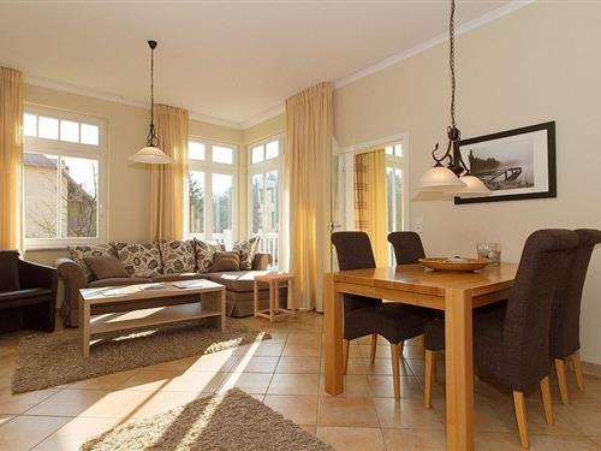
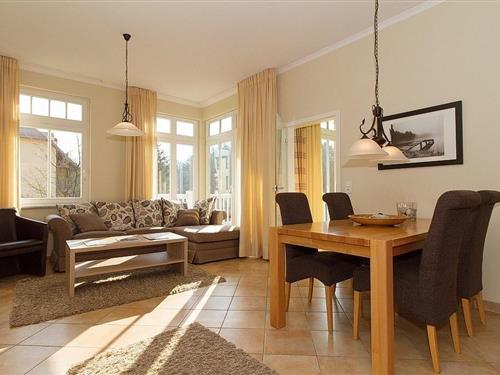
- side table [252,273,297,324]
